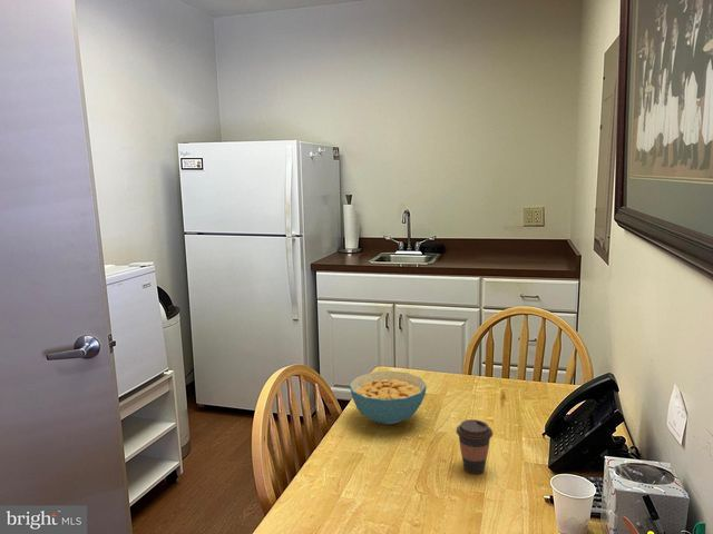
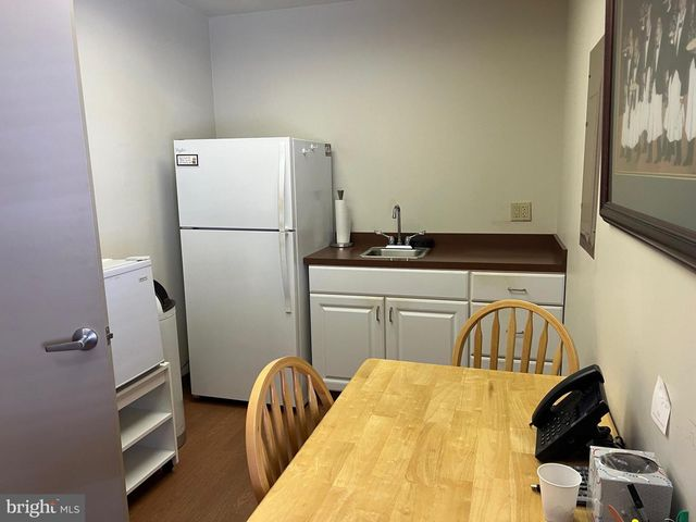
- cereal bowl [349,369,428,426]
- coffee cup [455,418,495,475]
